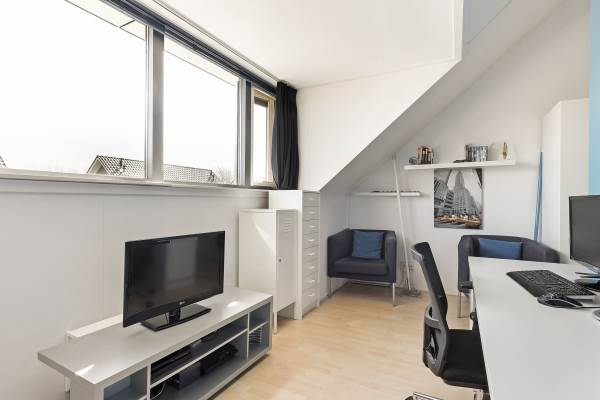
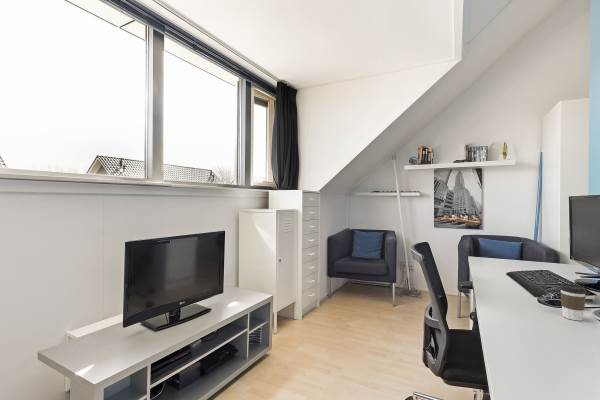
+ coffee cup [559,283,588,322]
